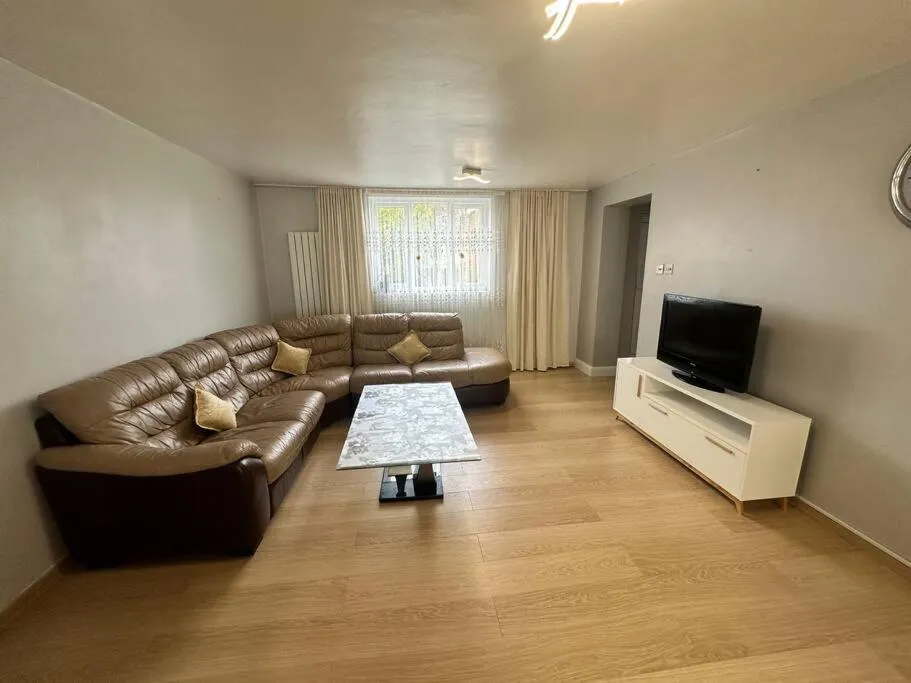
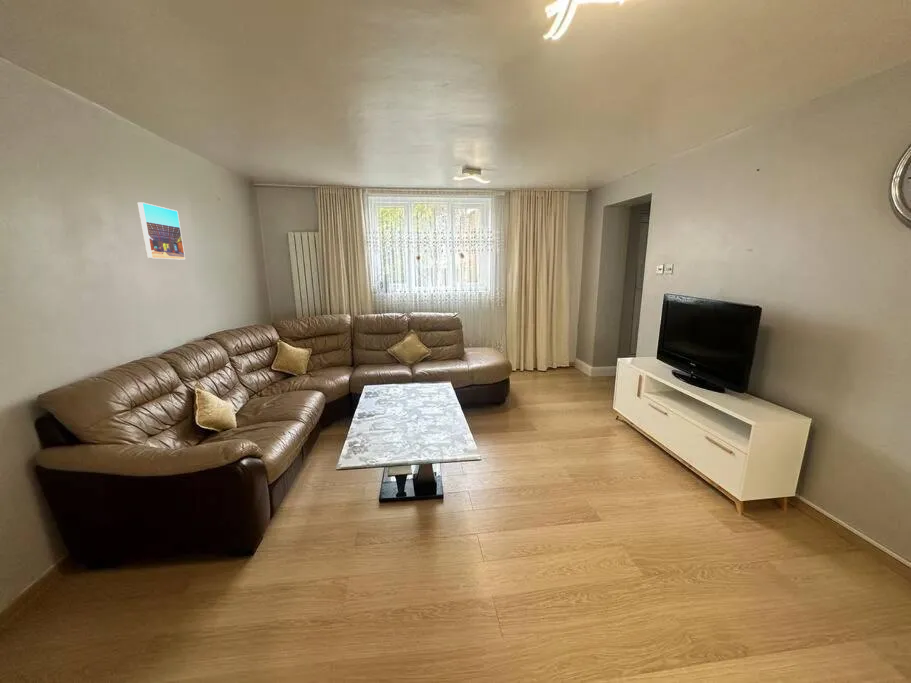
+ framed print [136,201,186,261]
